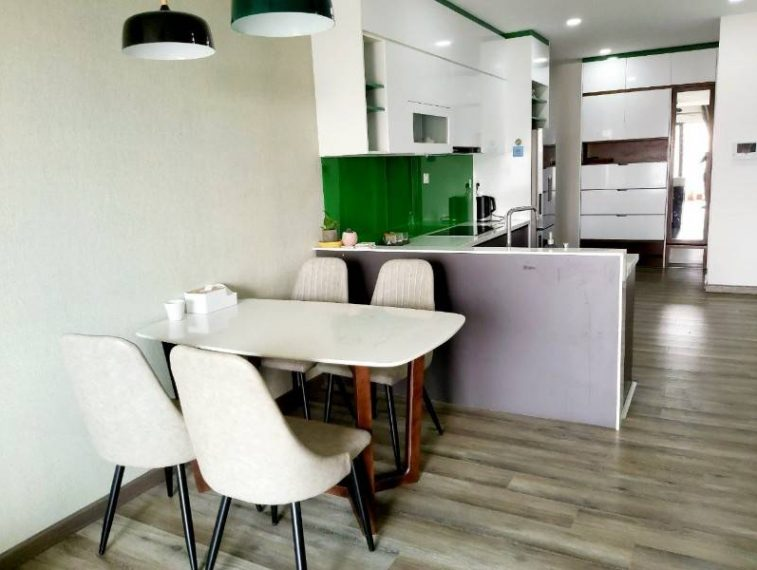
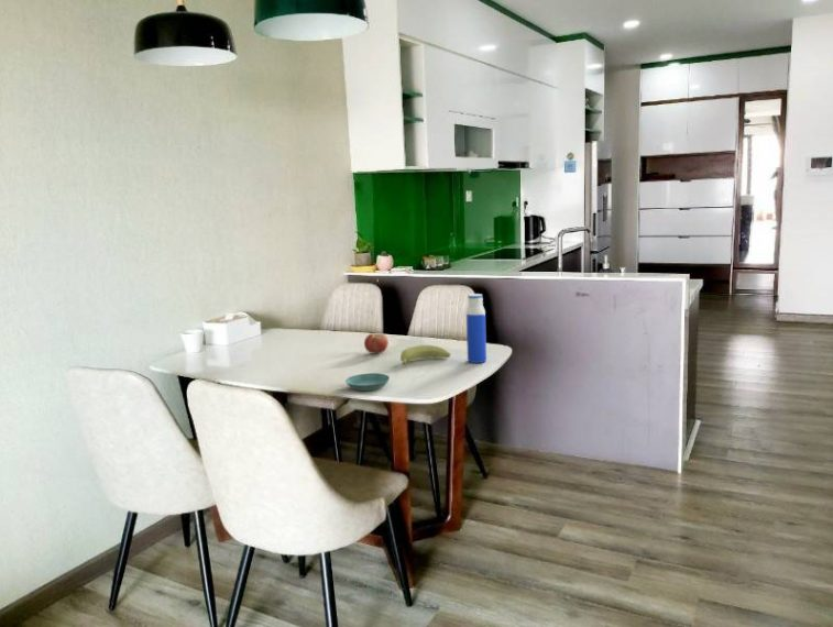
+ fruit [363,332,390,354]
+ banana [399,344,451,367]
+ saucer [344,372,391,392]
+ water bottle [465,293,487,364]
